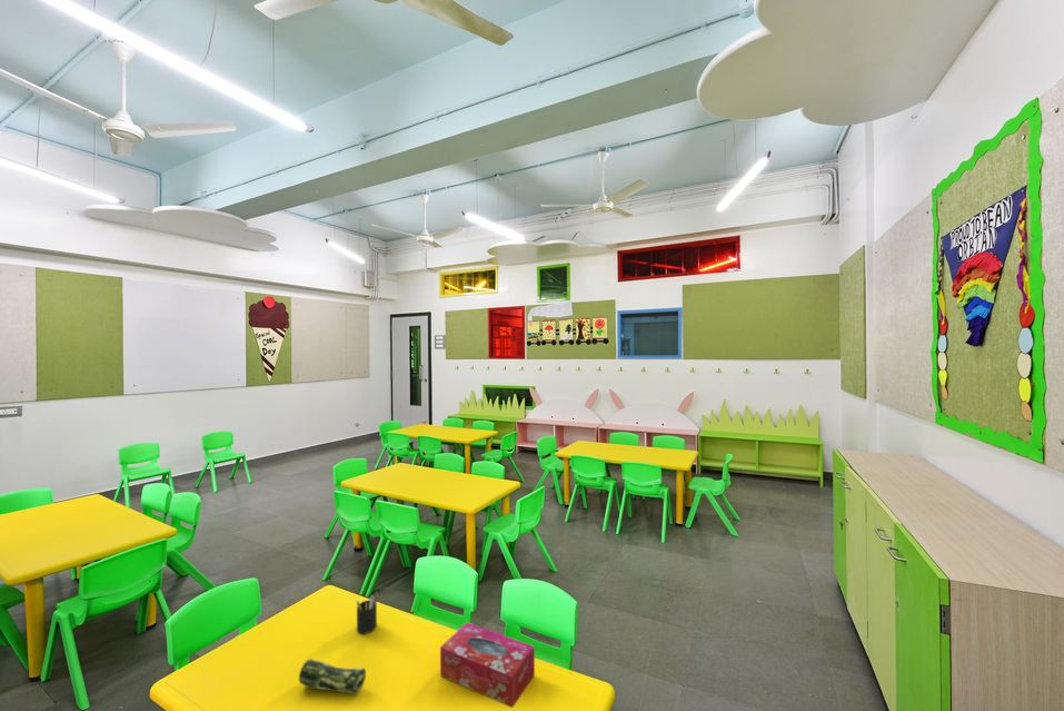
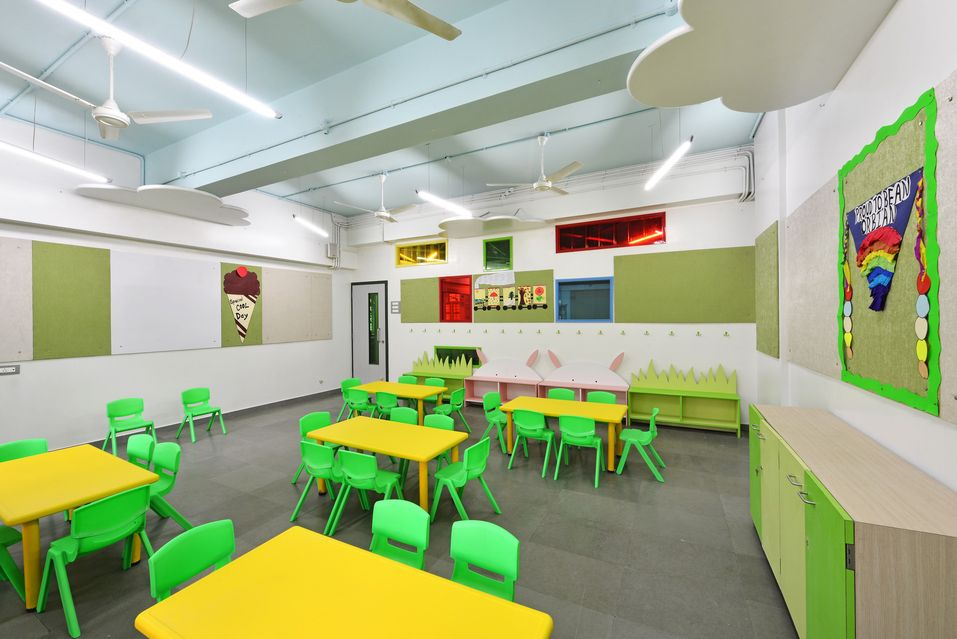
- pen holder [356,592,380,635]
- tissue box [439,621,536,709]
- pencil case [298,658,367,695]
